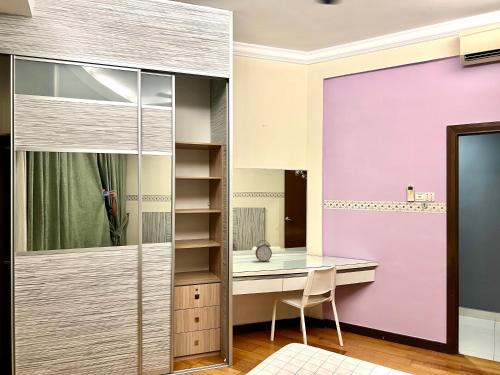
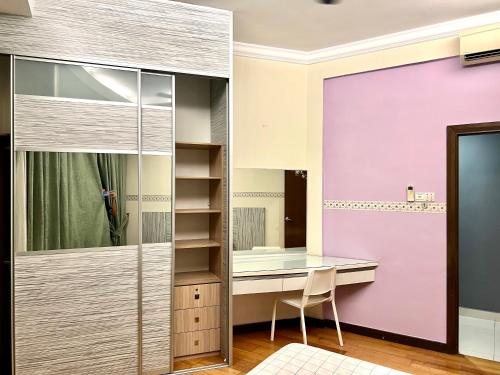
- alarm clock [254,239,273,262]
